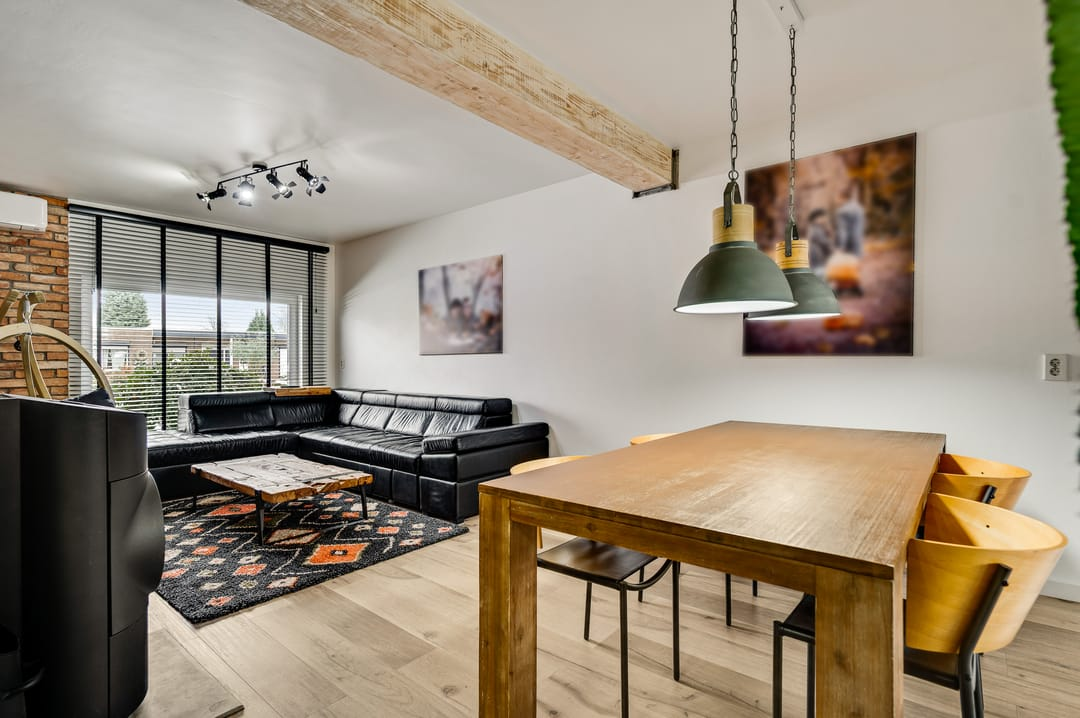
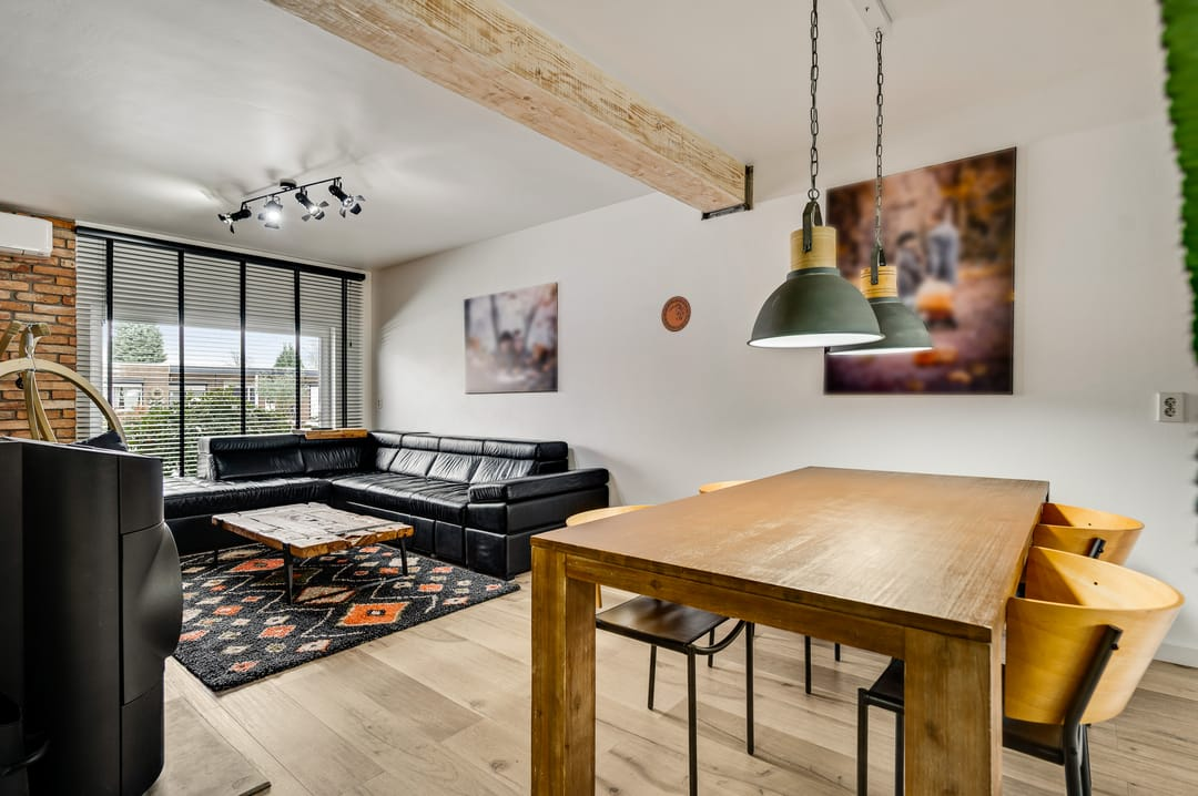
+ decorative plate [660,295,692,333]
